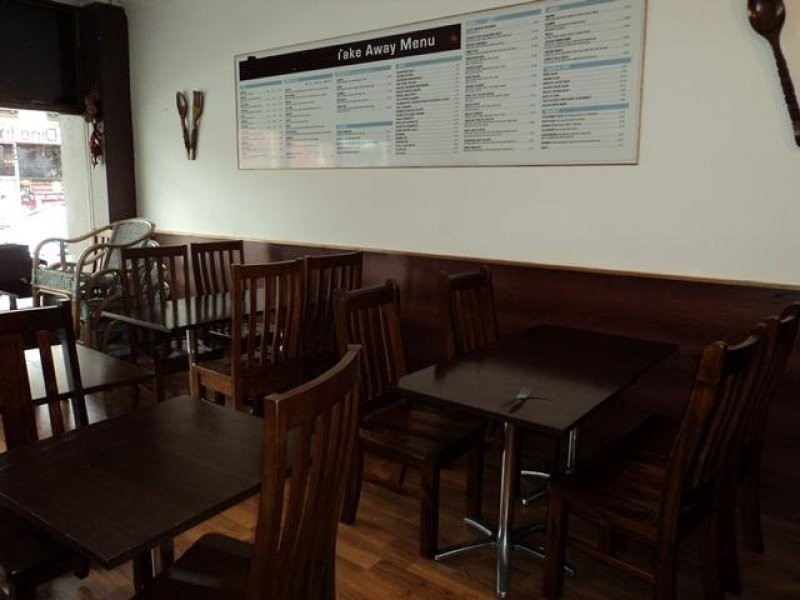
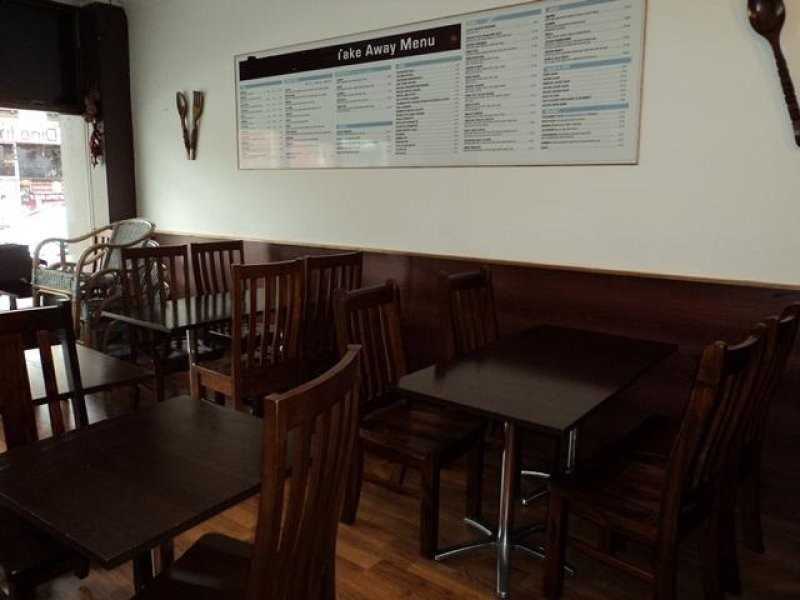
- fork [499,386,532,408]
